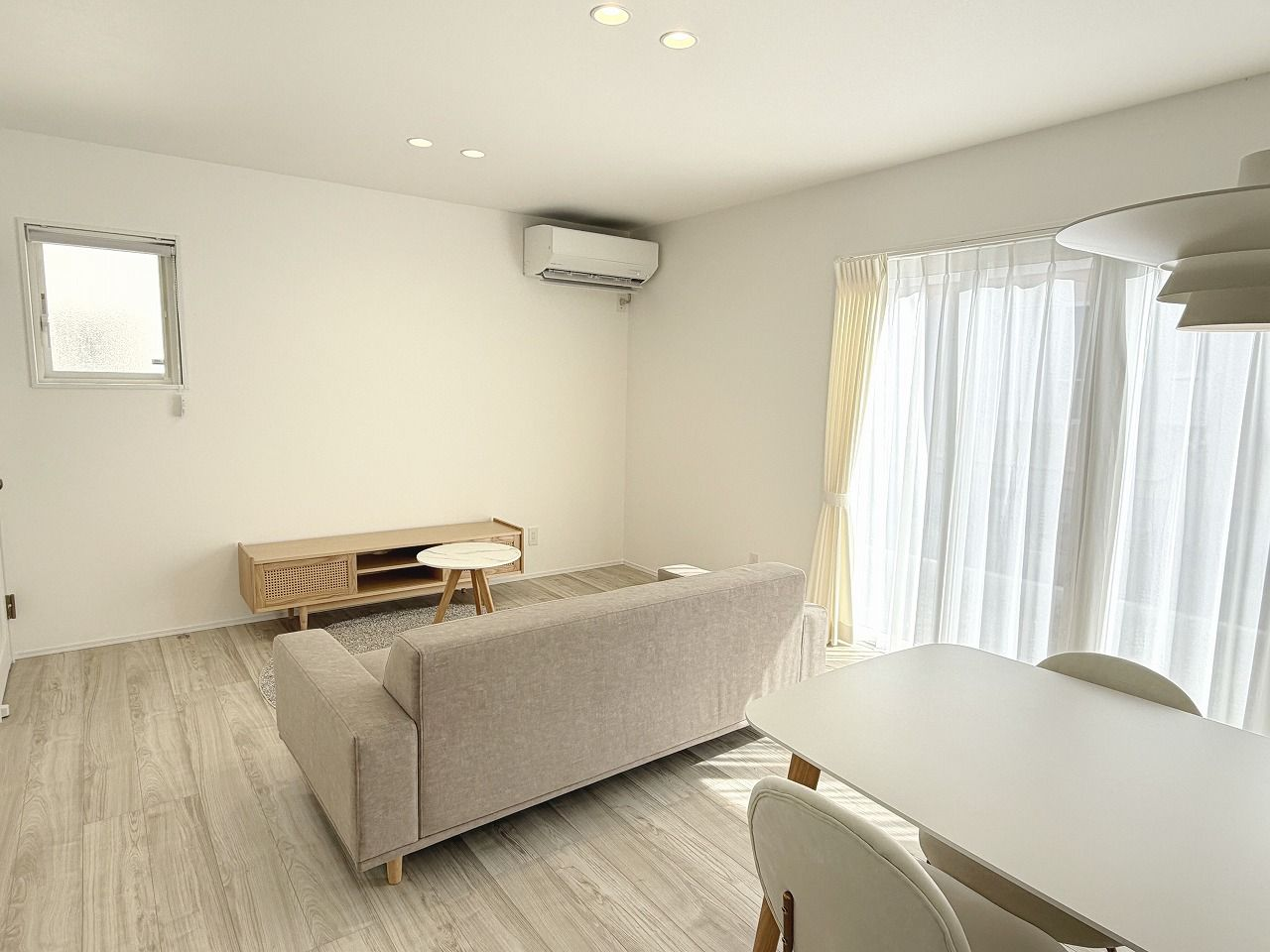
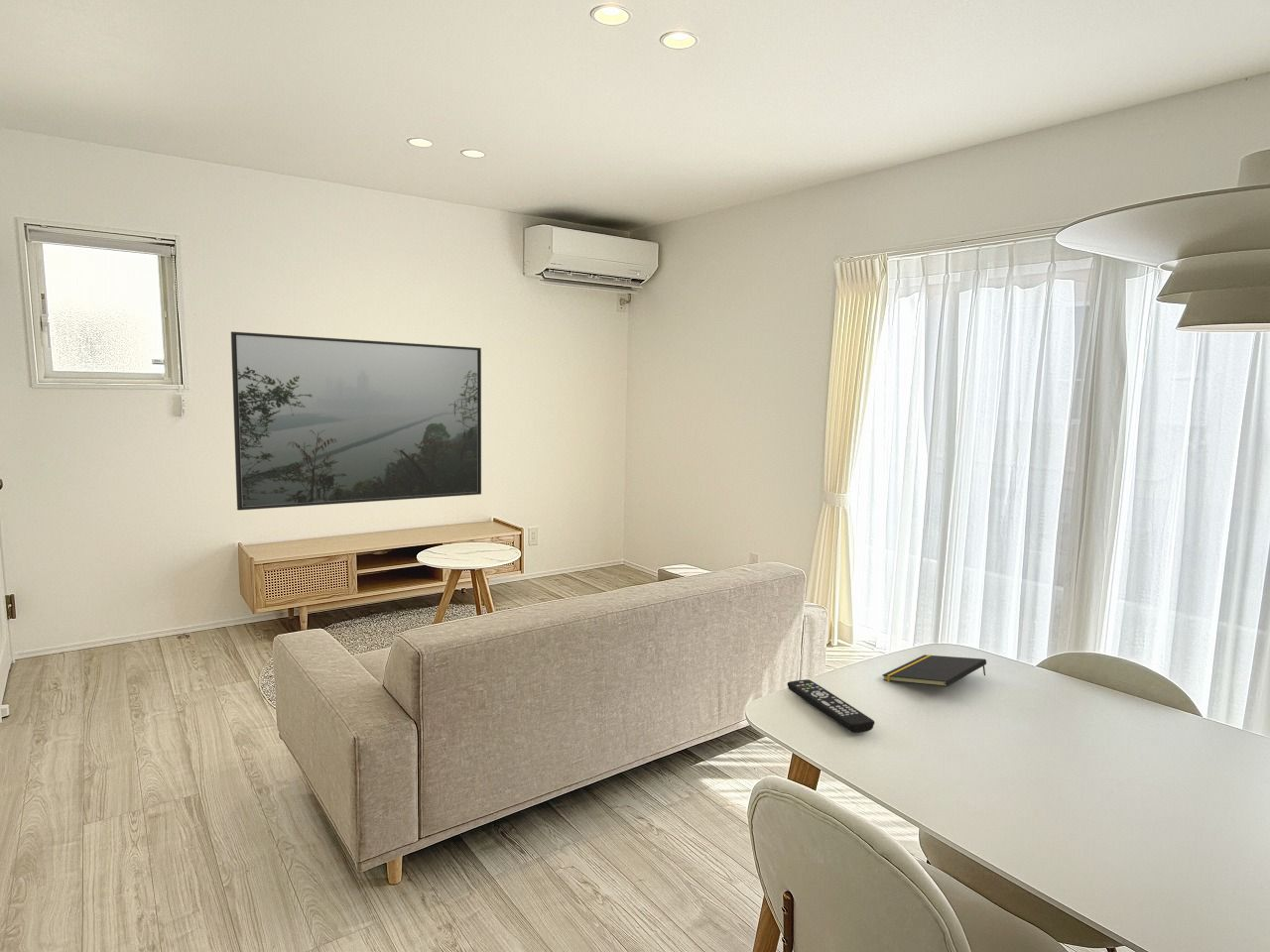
+ notepad [881,654,987,688]
+ remote control [787,678,875,734]
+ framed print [230,331,482,512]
